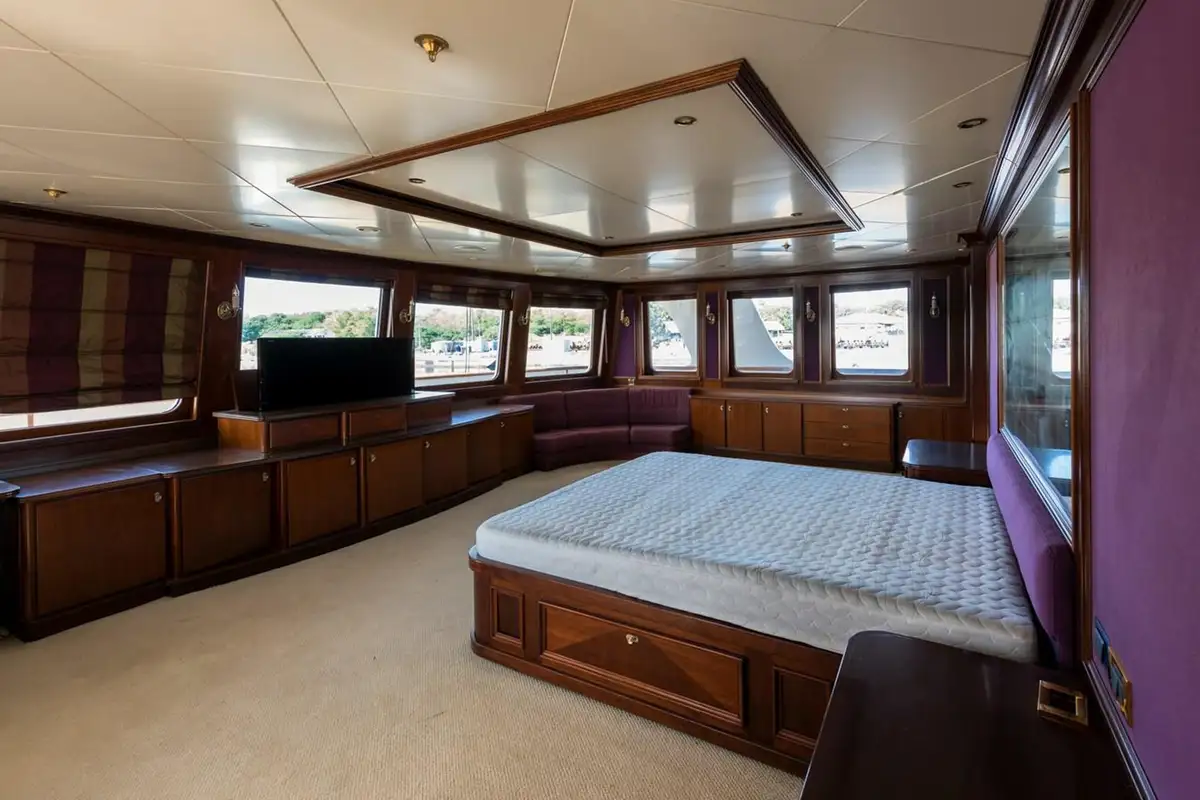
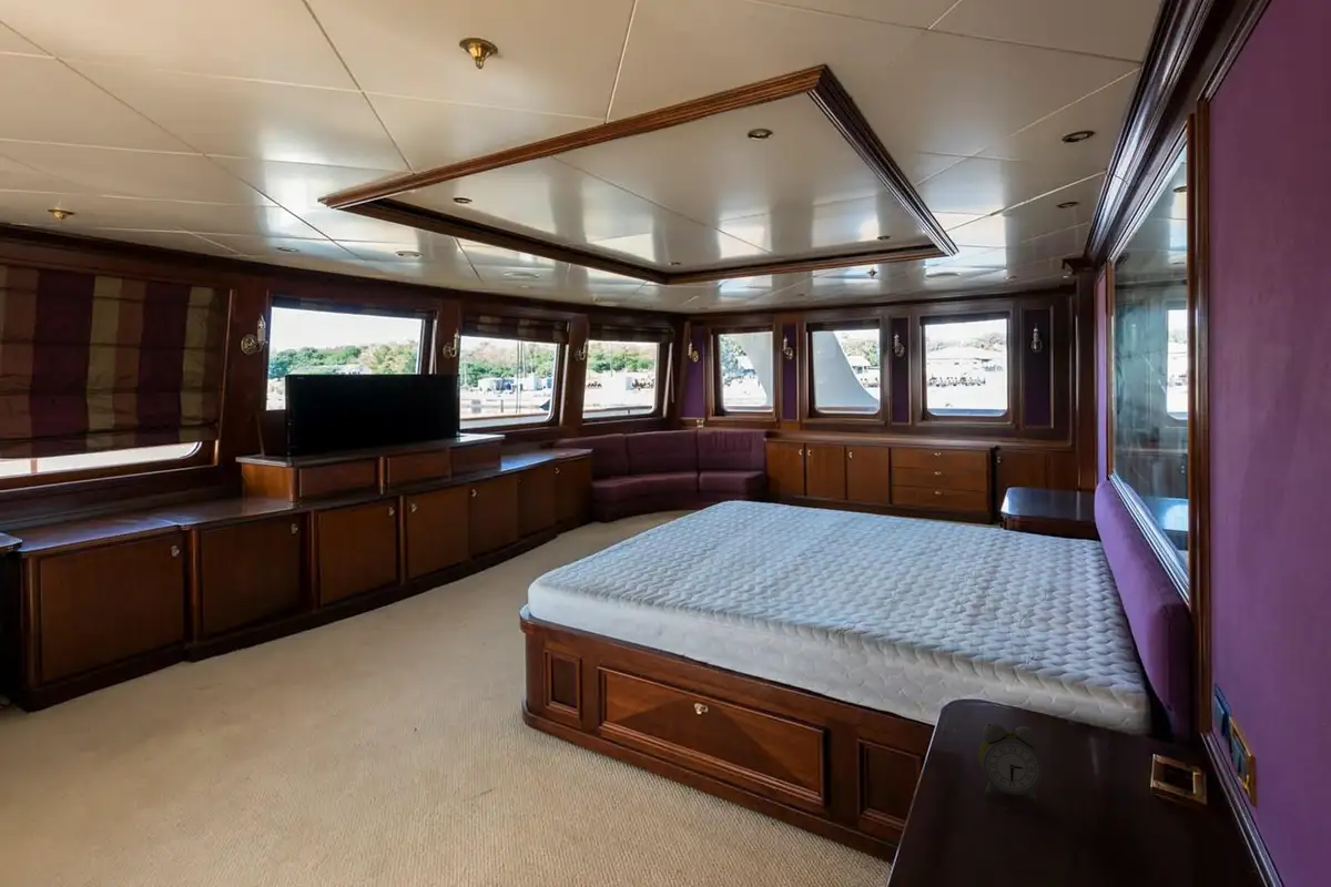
+ alarm clock [977,722,1044,804]
